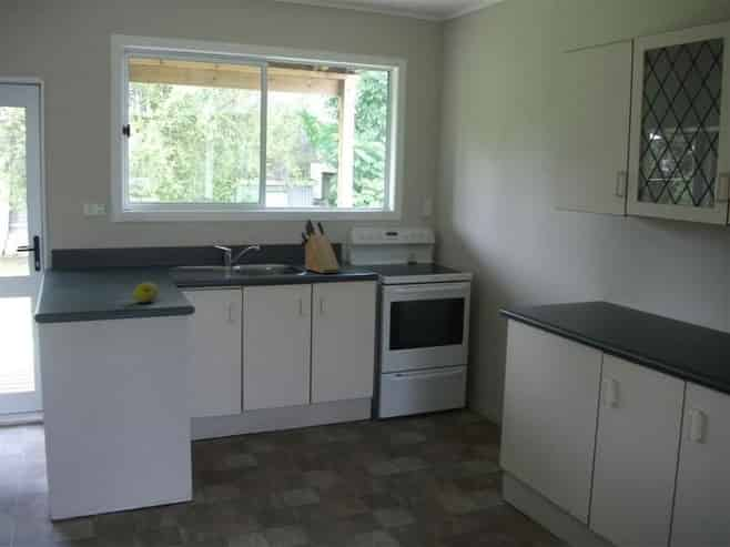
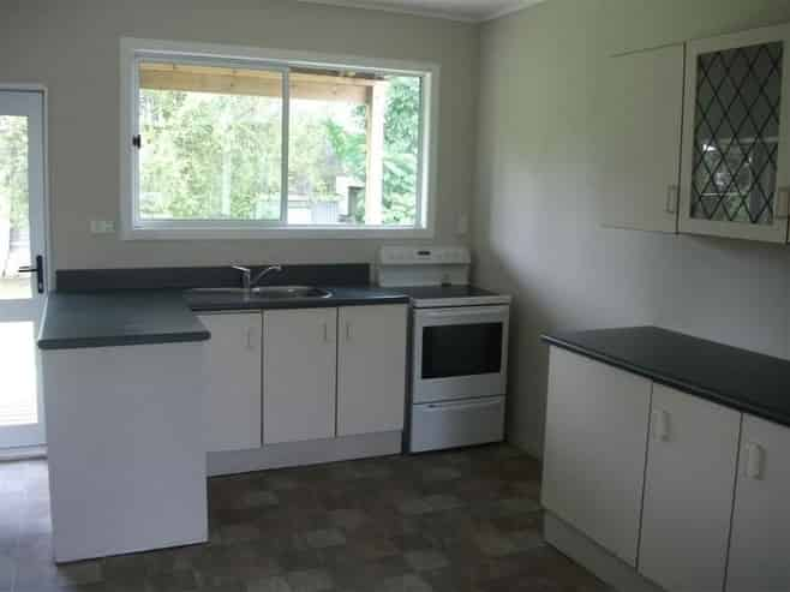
- fruit [131,281,160,304]
- knife block [300,217,342,274]
